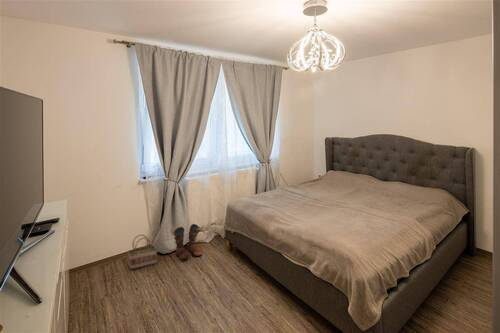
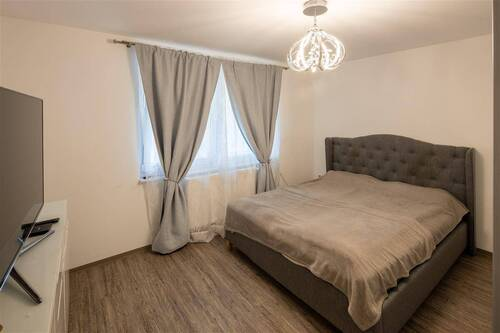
- boots [173,223,208,261]
- basket [127,234,158,270]
